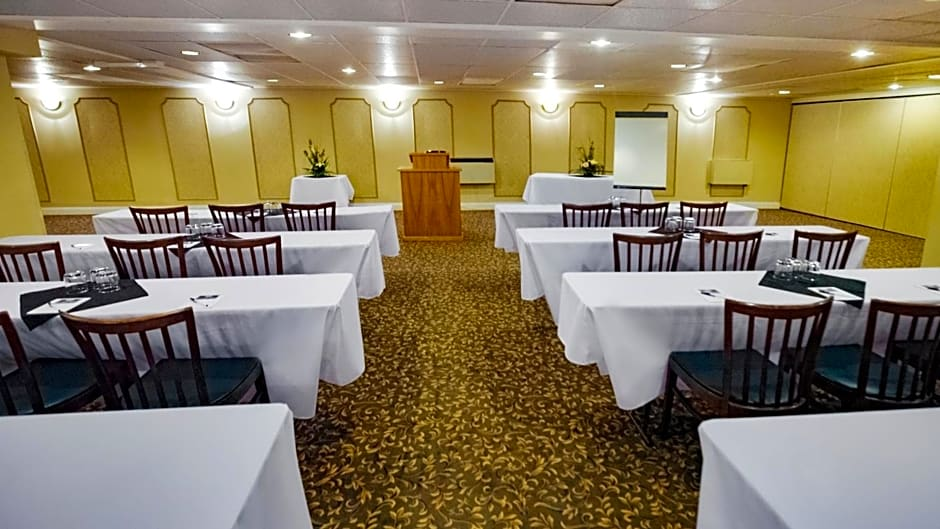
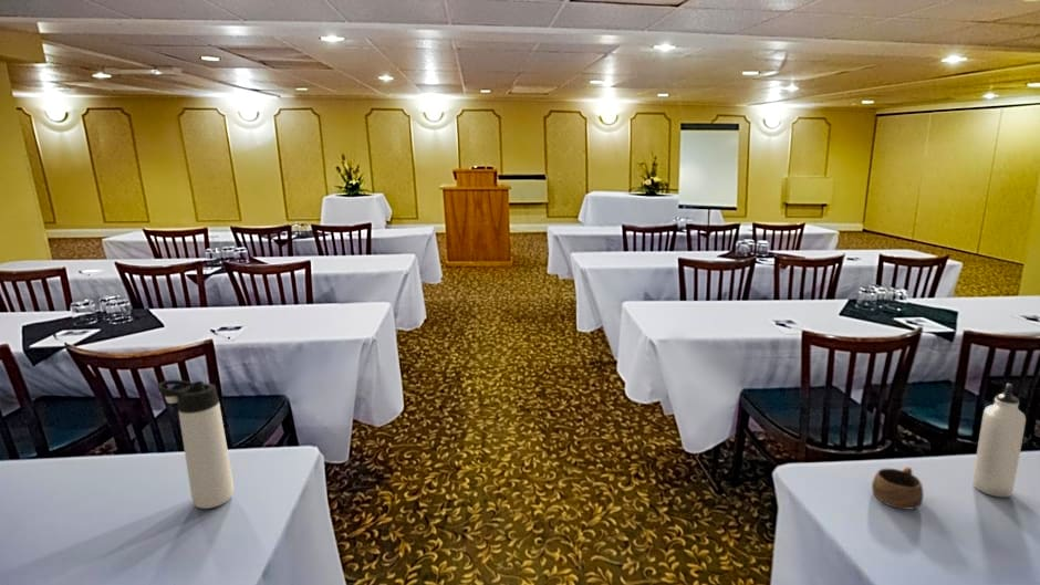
+ thermos bottle [157,378,235,510]
+ water bottle [971,383,1027,498]
+ cup [871,466,924,511]
